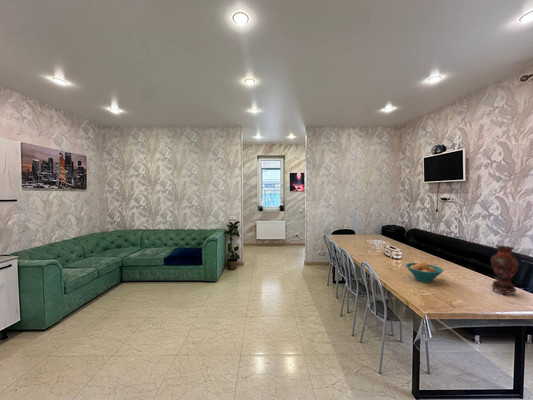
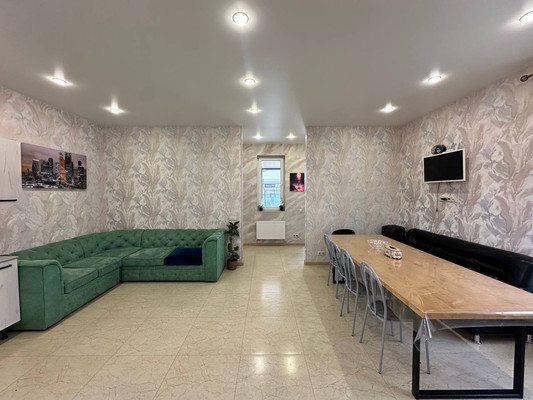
- fruit bowl [404,261,444,283]
- vase [490,244,520,296]
